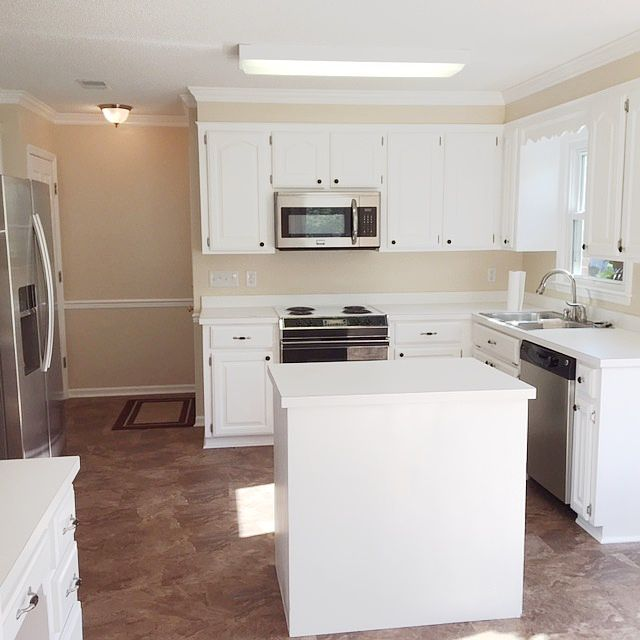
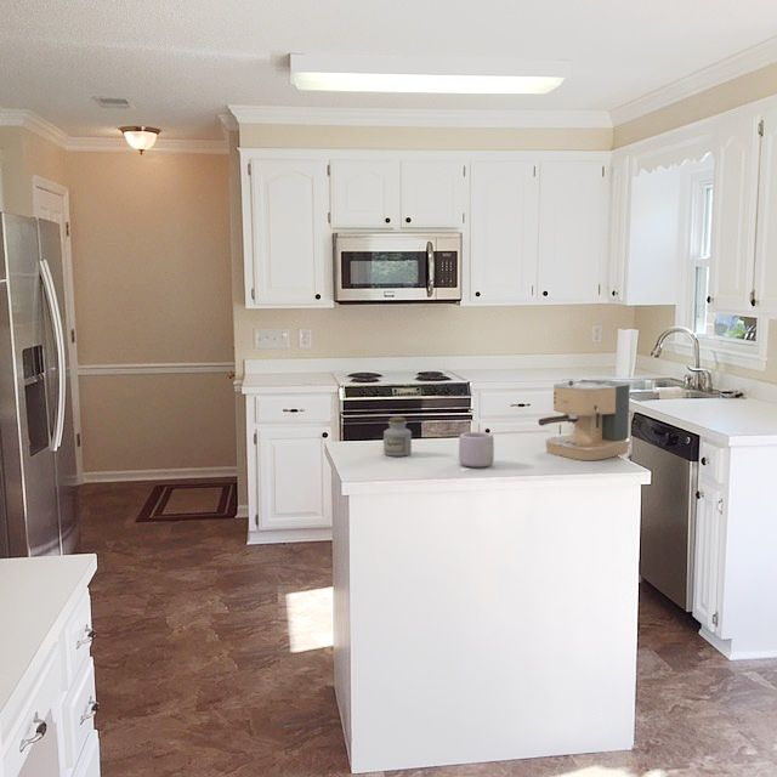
+ coffee maker [537,378,631,461]
+ jar [382,415,413,458]
+ mug [458,429,495,469]
